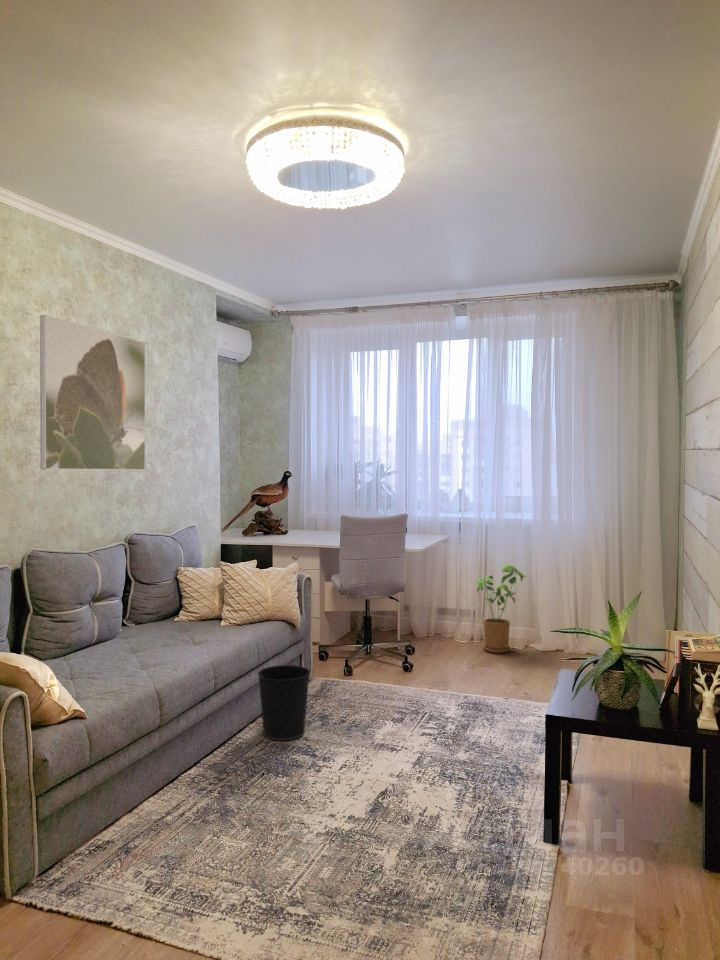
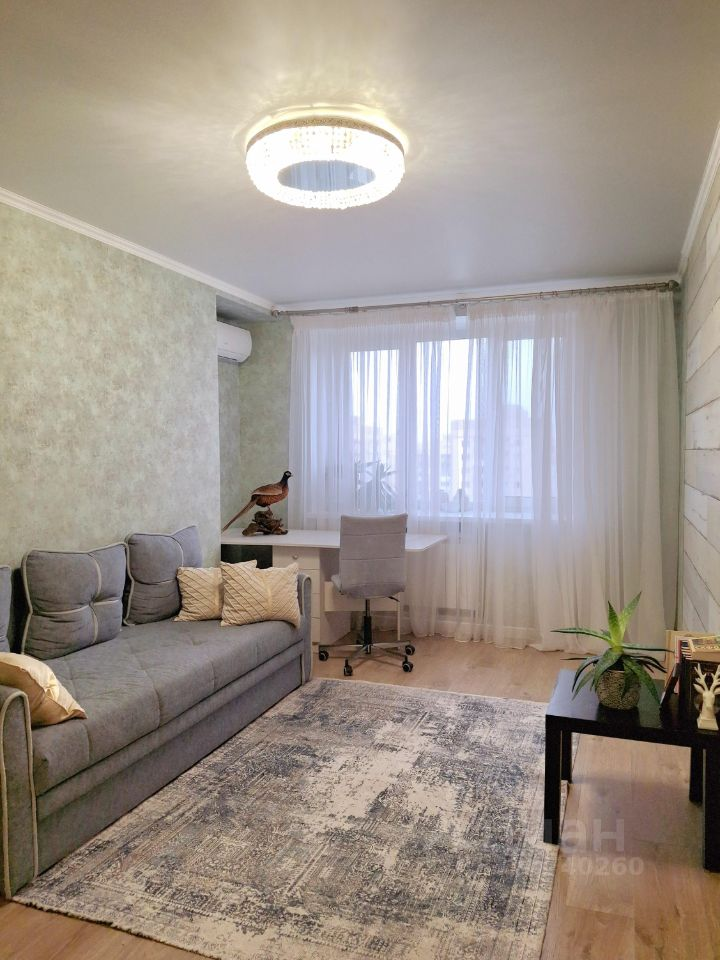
- wastebasket [256,664,312,741]
- house plant [476,564,527,654]
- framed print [39,314,146,471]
